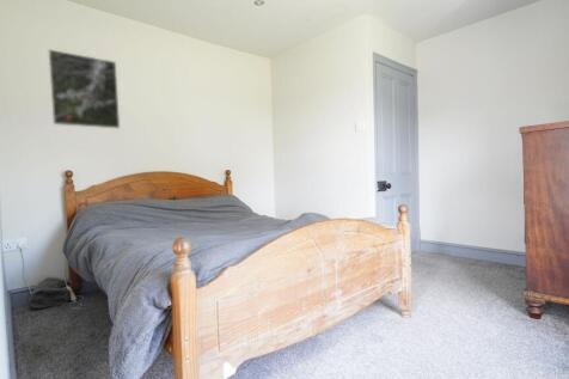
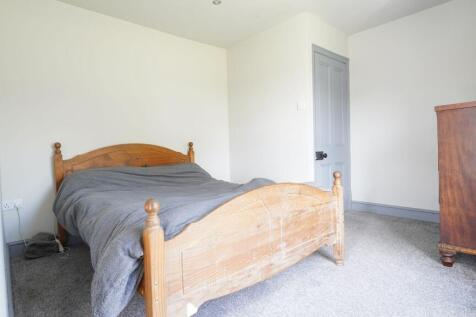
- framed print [48,48,121,129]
